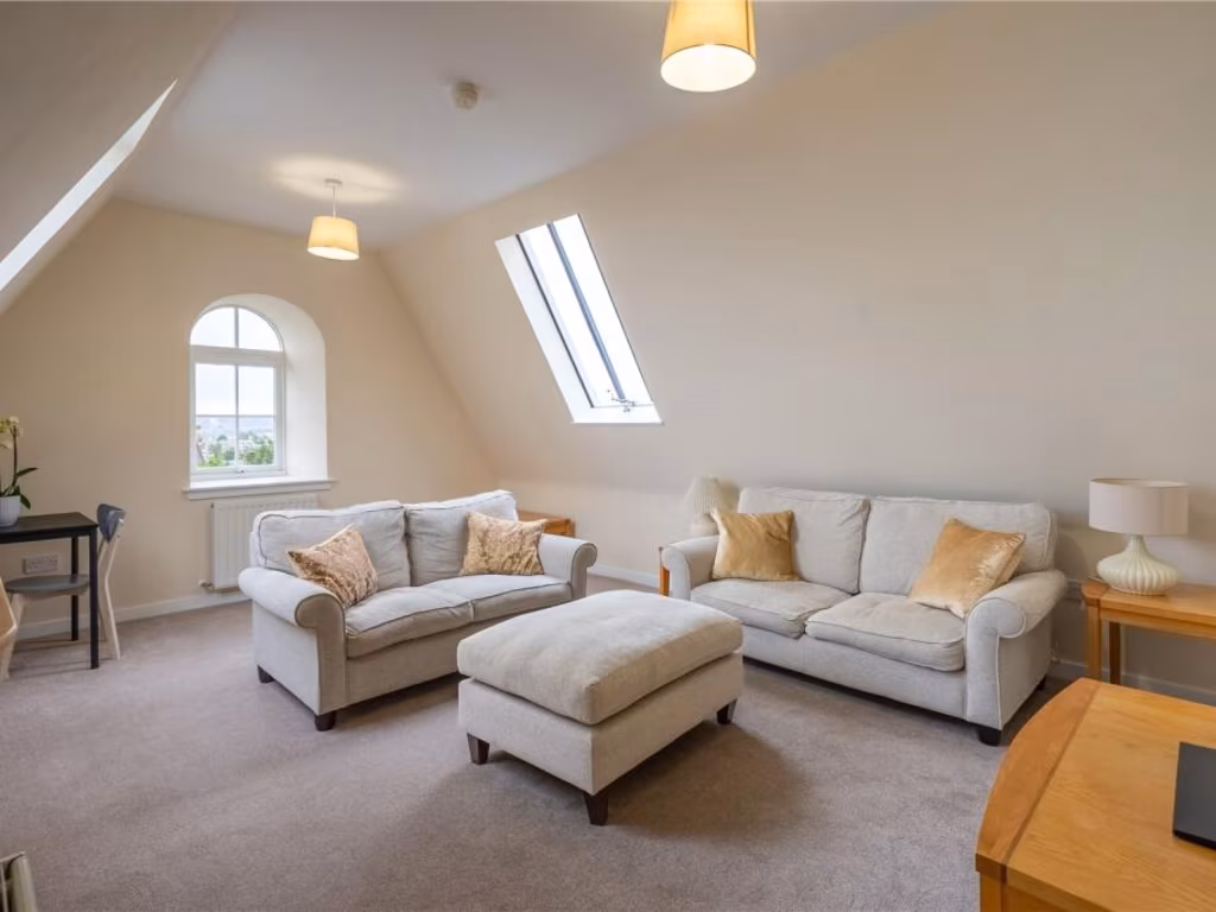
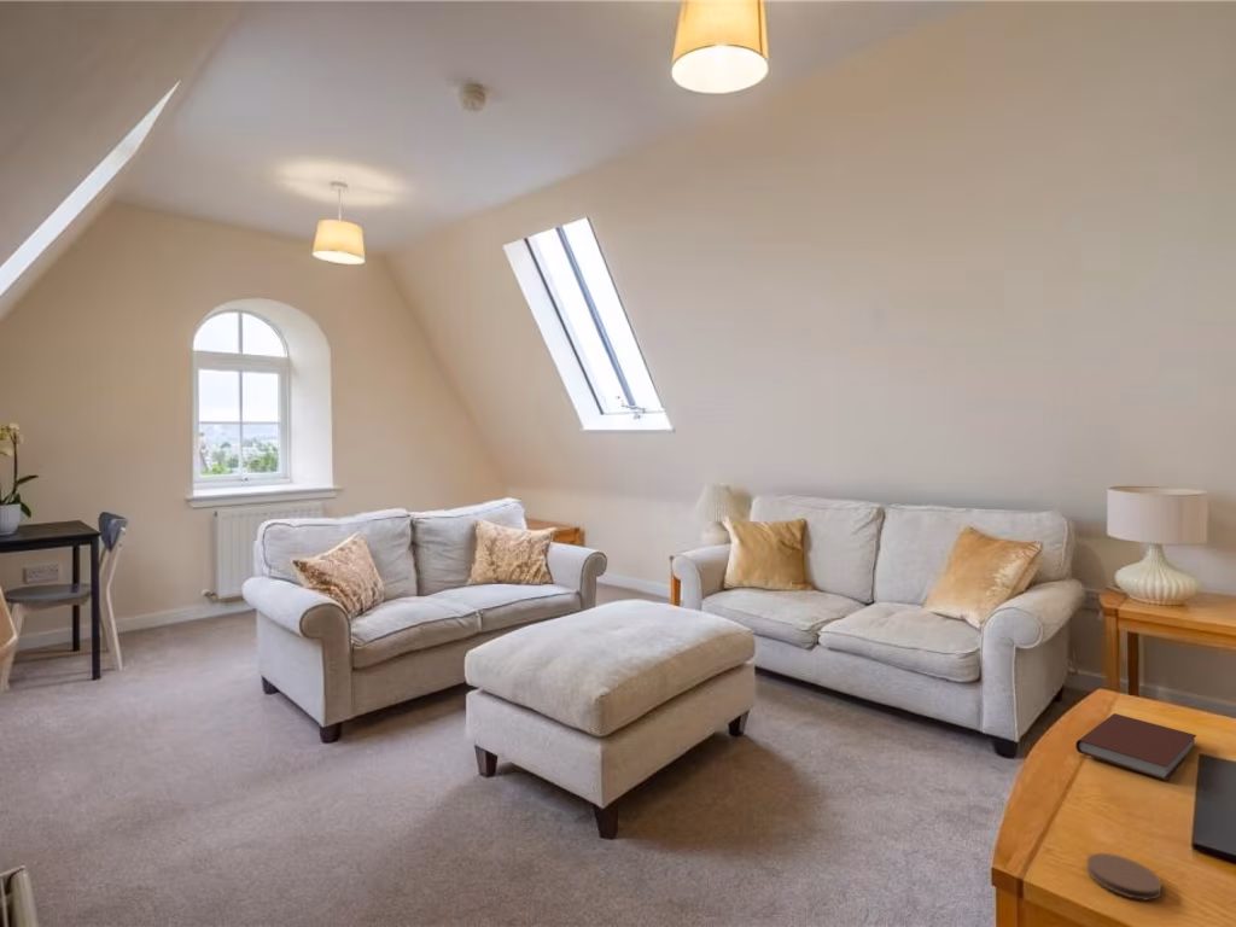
+ coaster [1085,852,1164,902]
+ book [1074,712,1197,781]
